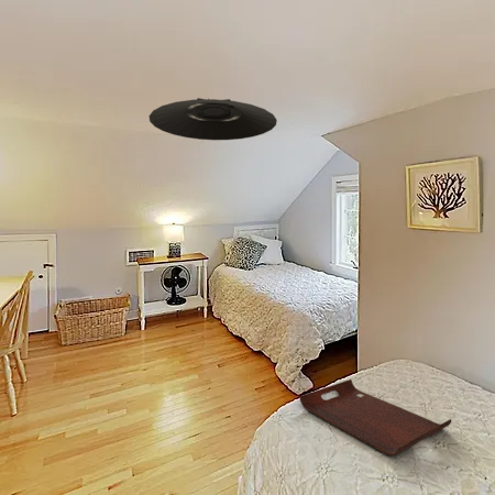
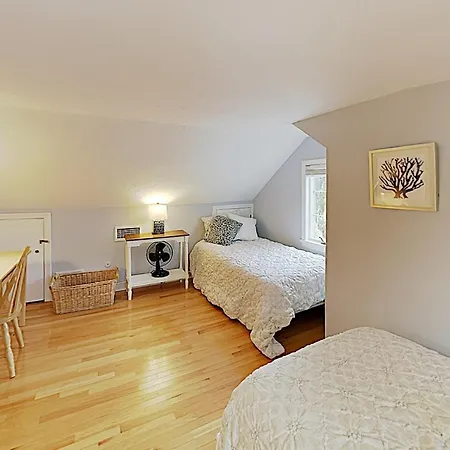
- ceiling light [148,97,278,141]
- serving tray [298,378,453,457]
